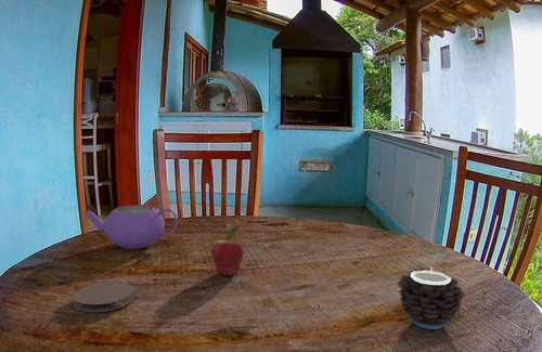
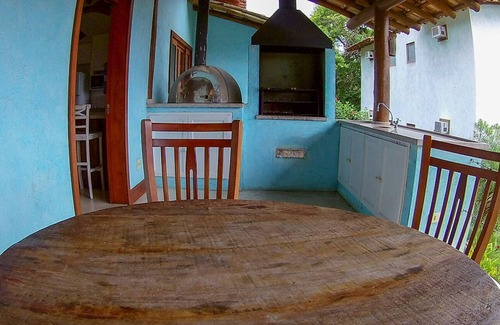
- teapot [83,204,179,250]
- candle [397,266,465,330]
- coaster [73,281,136,313]
- fruit [209,224,245,276]
